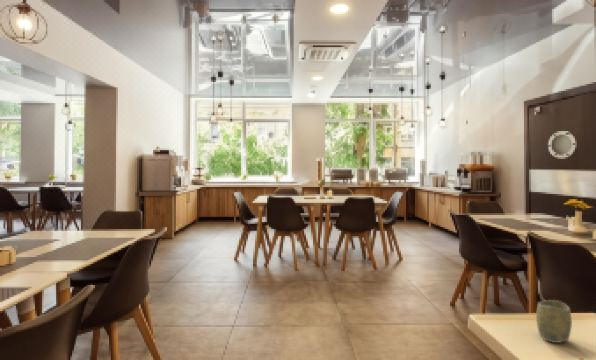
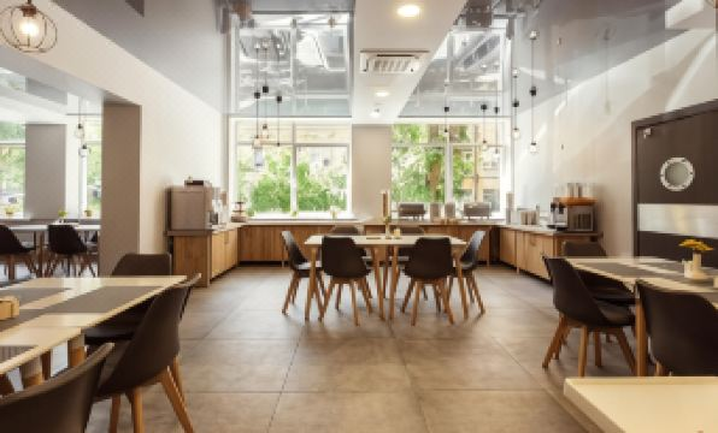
- cup [535,299,573,344]
